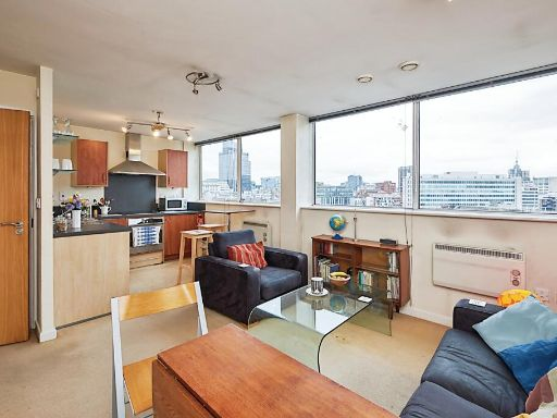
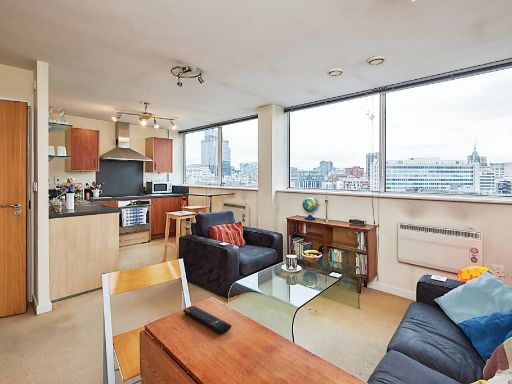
+ remote control [182,305,232,334]
